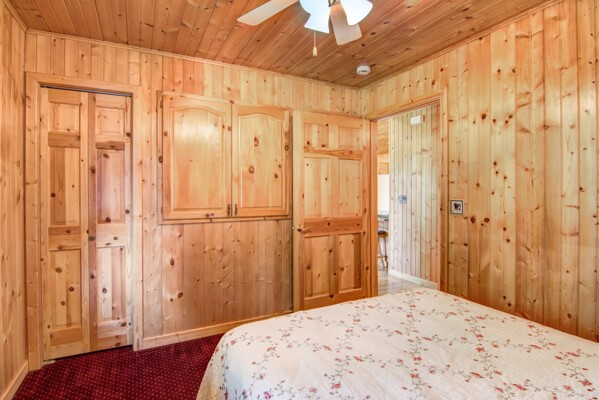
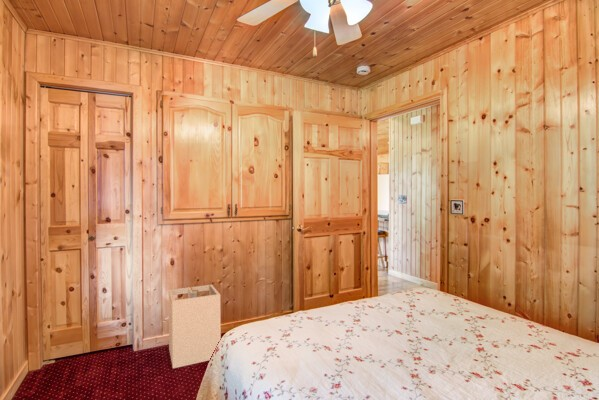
+ laundry hamper [168,284,222,369]
